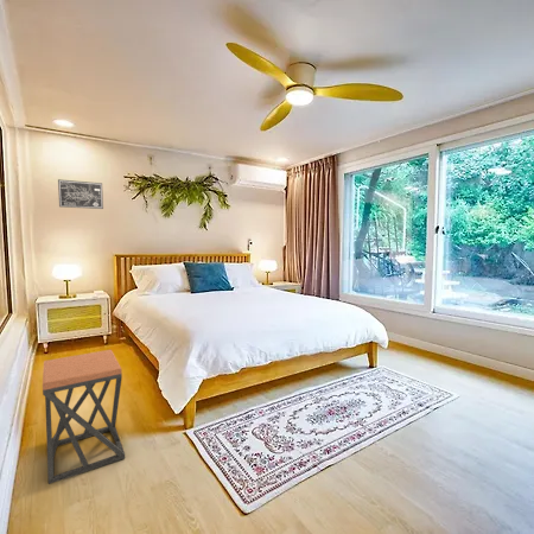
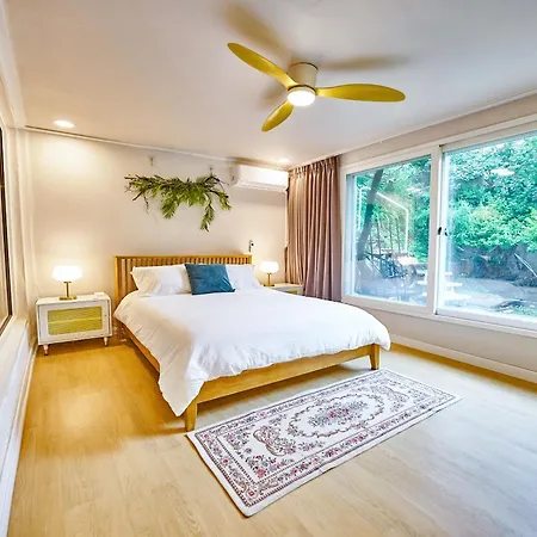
- wall art [57,178,104,210]
- stool [42,349,126,485]
